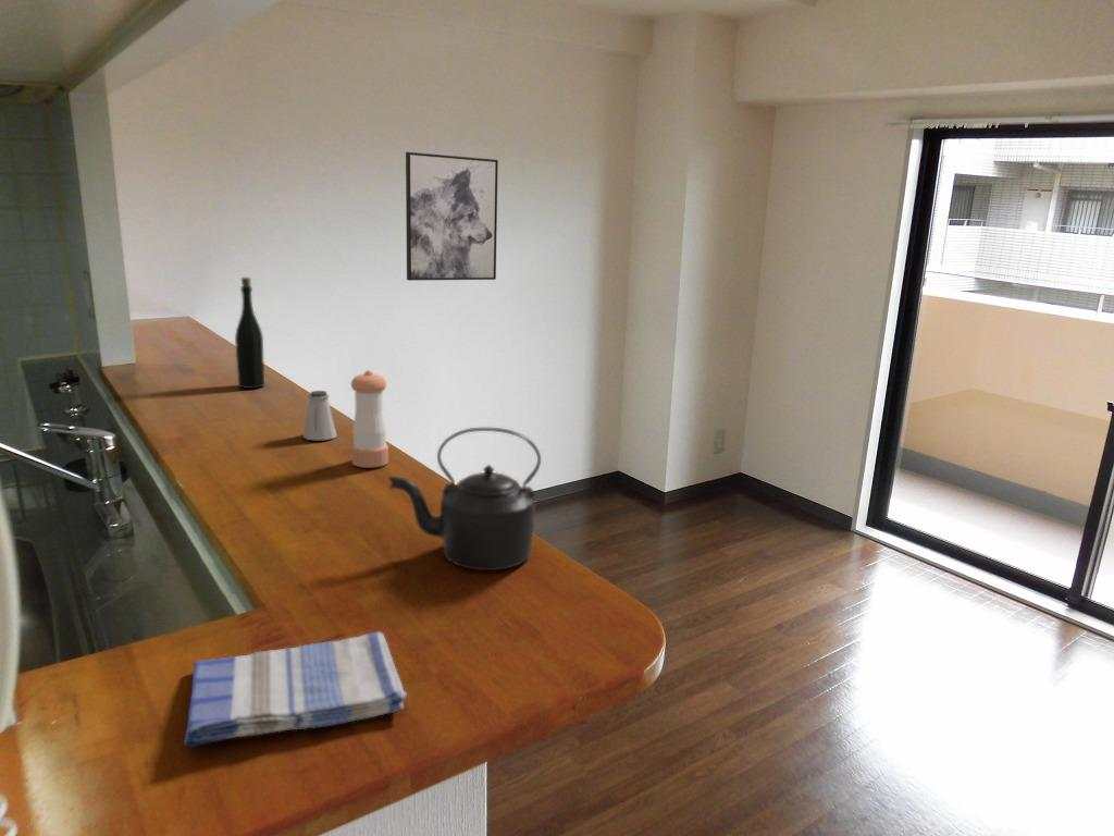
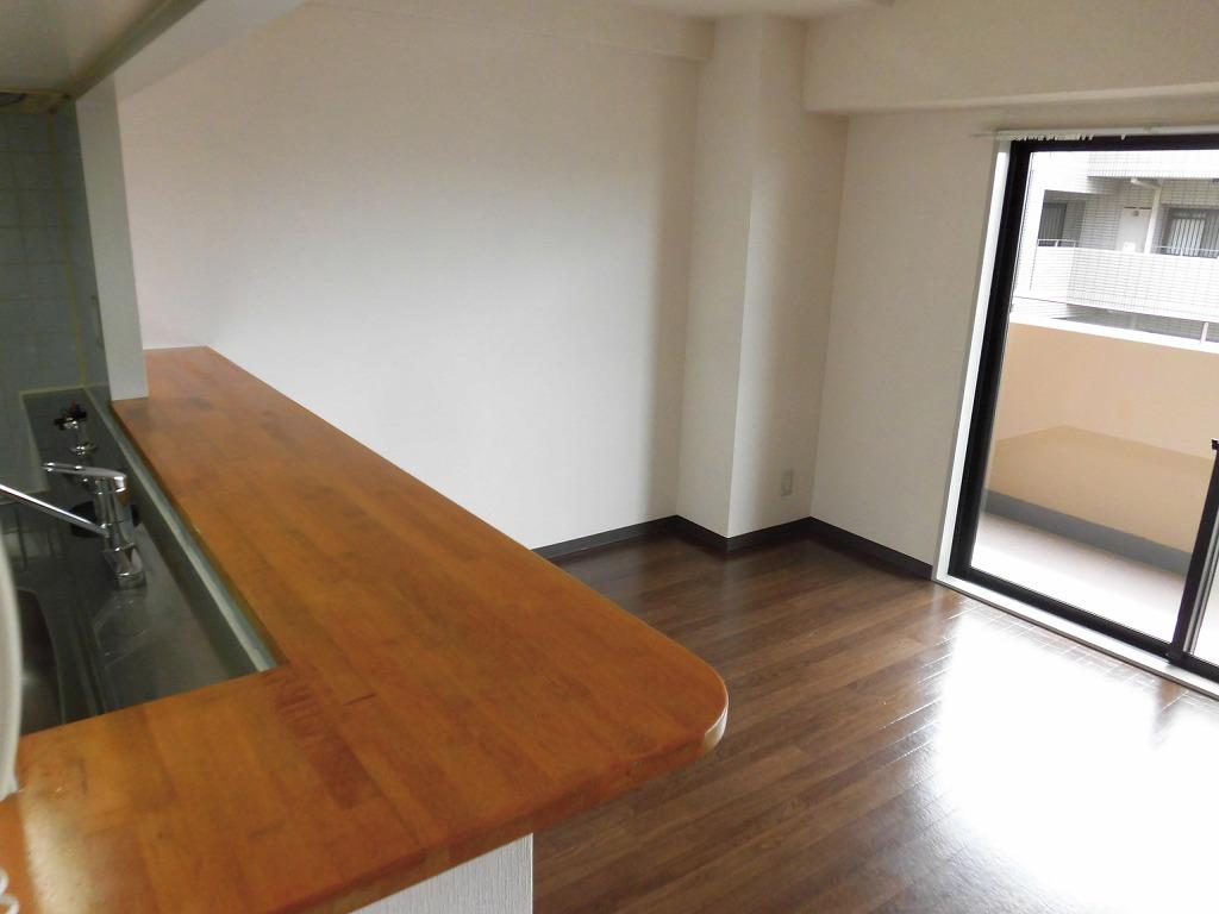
- pepper shaker [349,369,389,468]
- wall art [405,151,499,282]
- saltshaker [302,390,338,442]
- dish towel [183,631,408,748]
- kettle [387,427,542,571]
- bottle [234,276,265,390]
